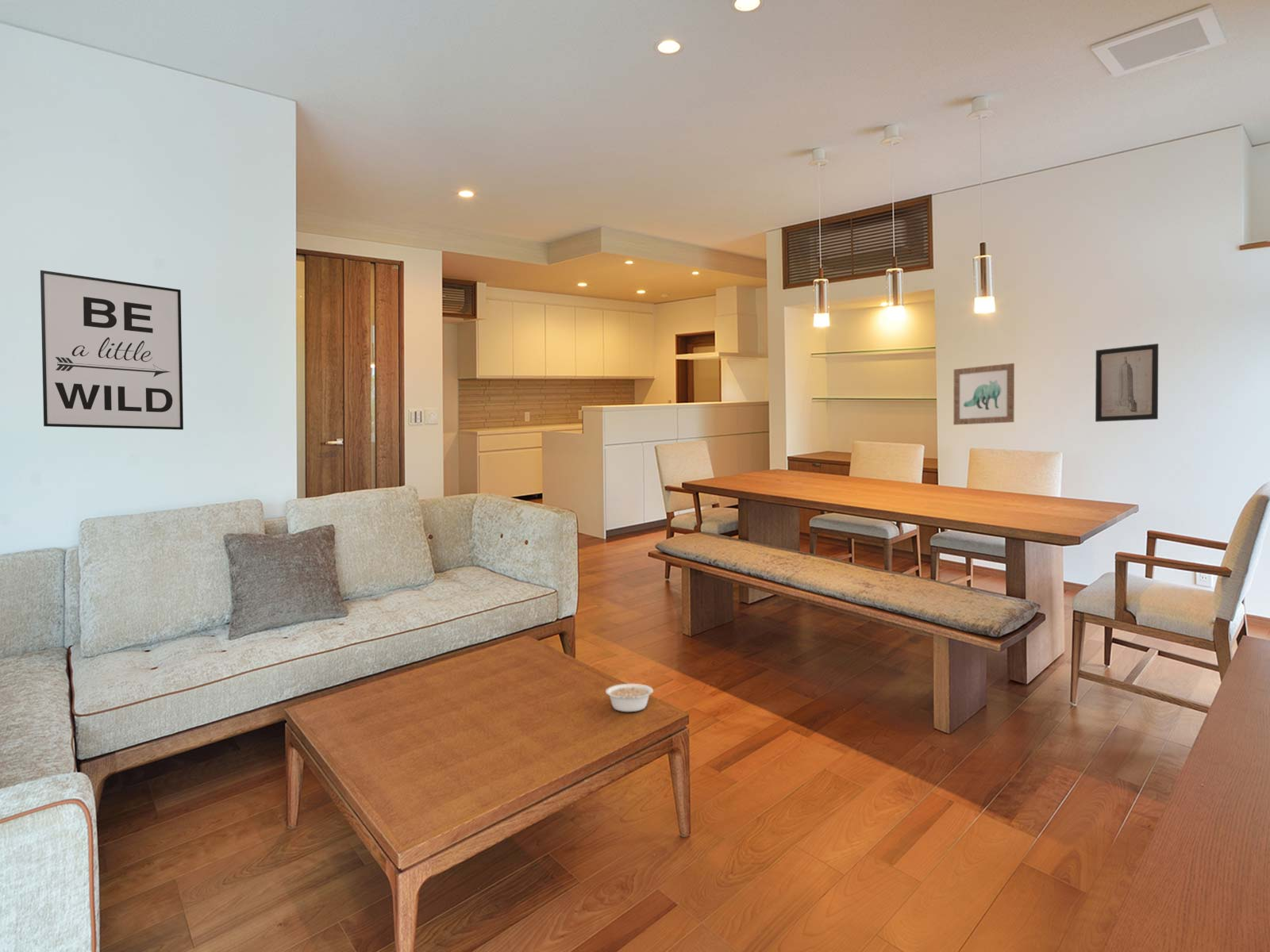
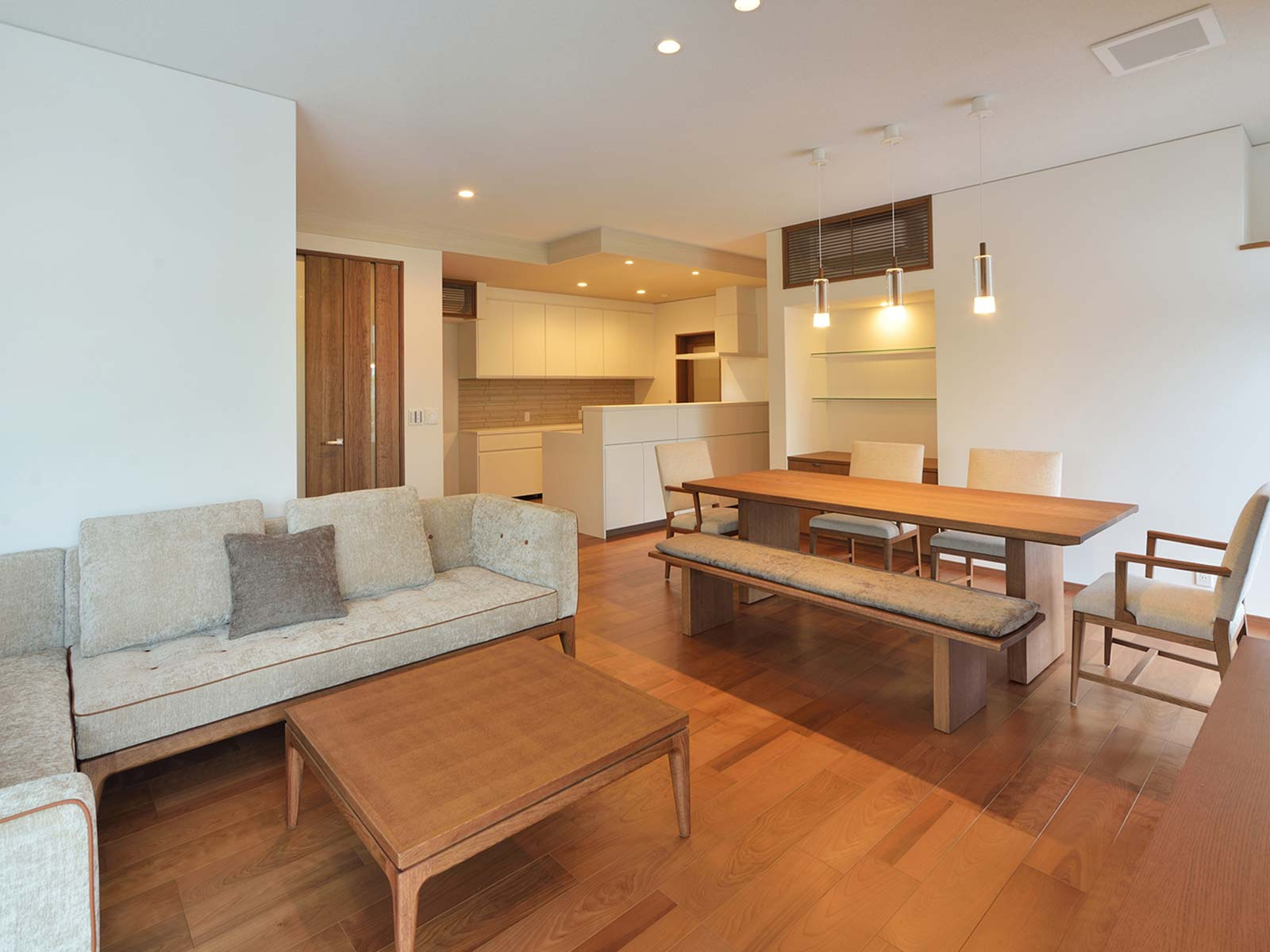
- wall art [952,363,1015,426]
- legume [605,683,660,712]
- wall art [1095,343,1159,423]
- wall art [40,270,184,431]
